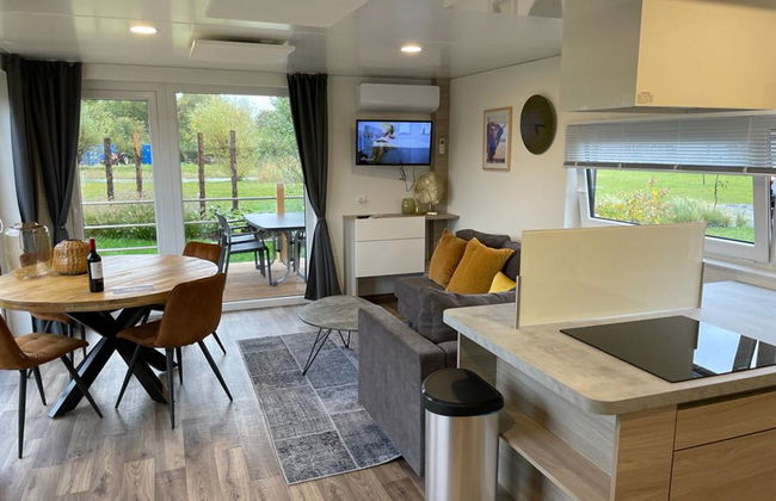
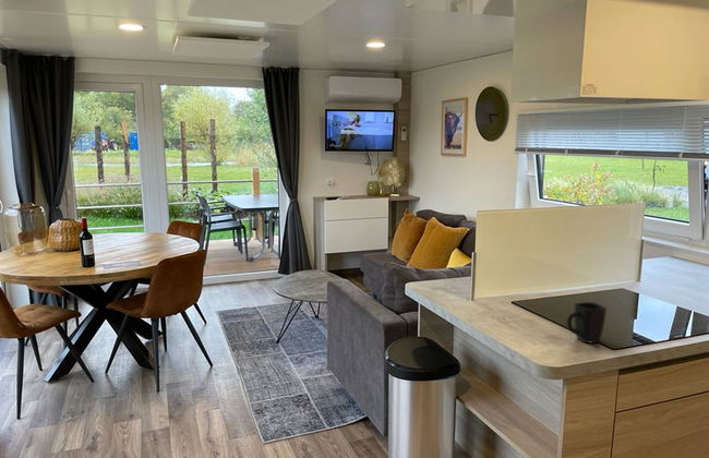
+ mug [566,301,608,345]
